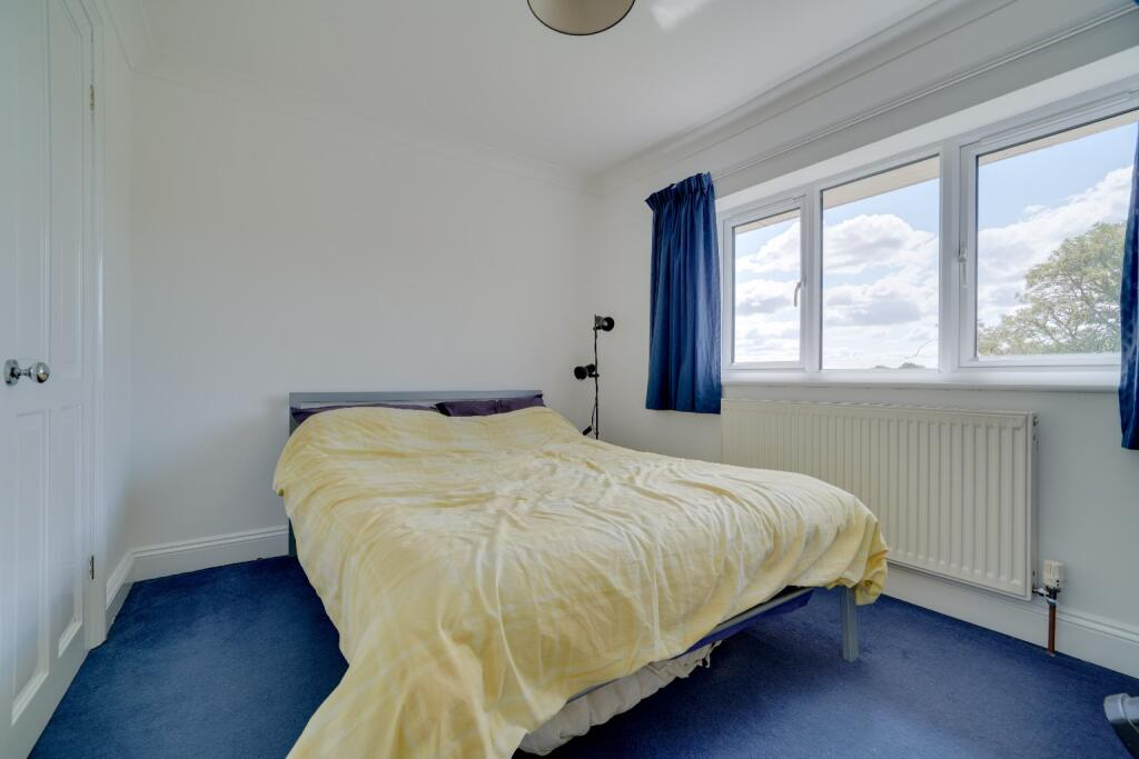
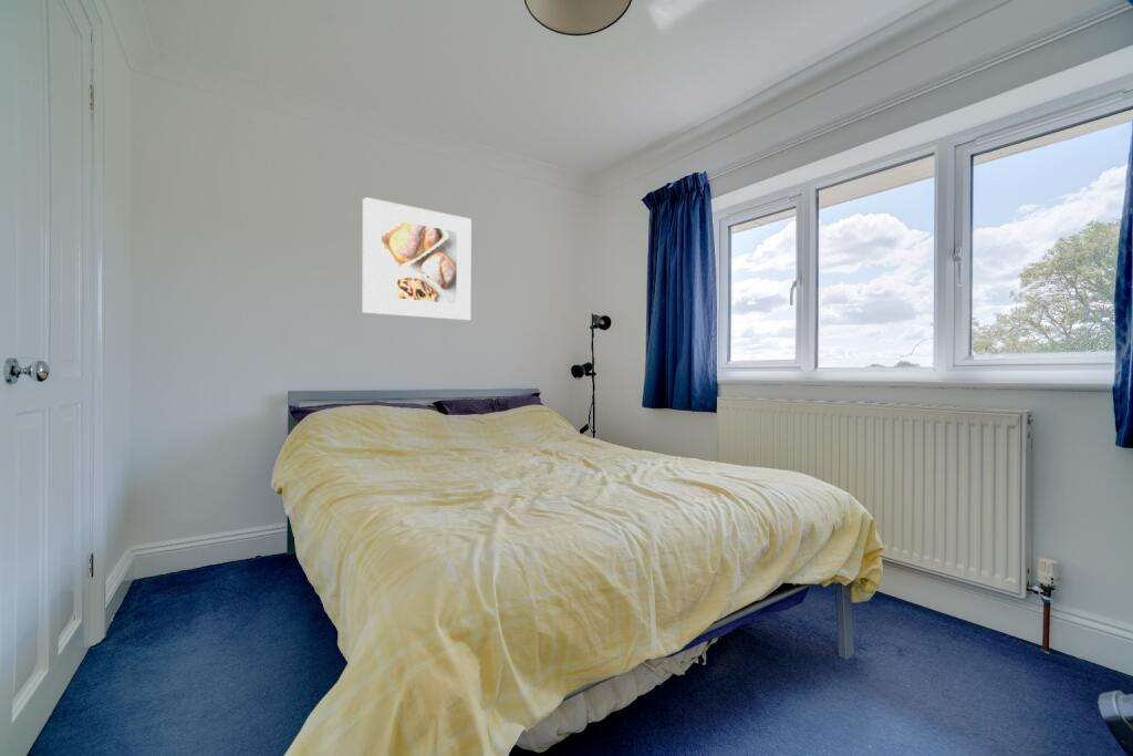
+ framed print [362,196,472,321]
